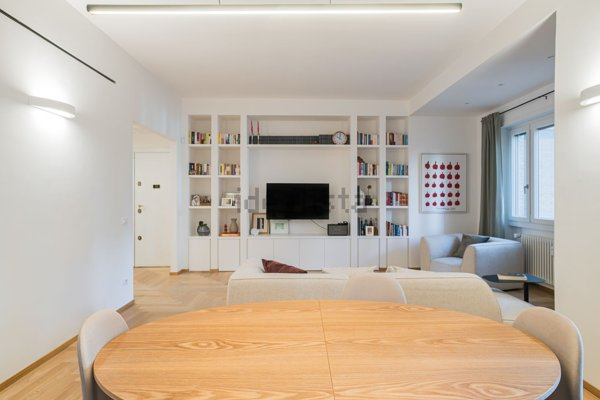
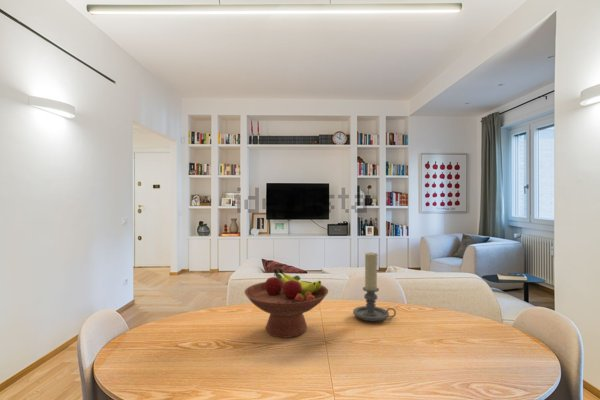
+ candle holder [352,252,397,322]
+ fruit bowl [244,268,329,339]
